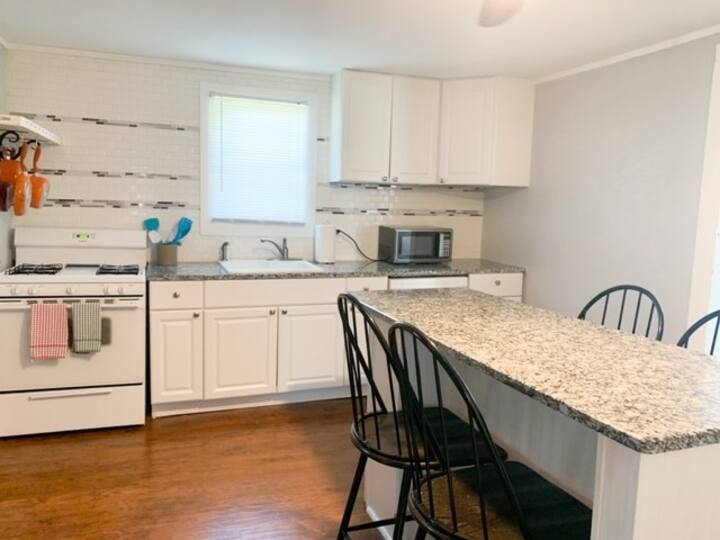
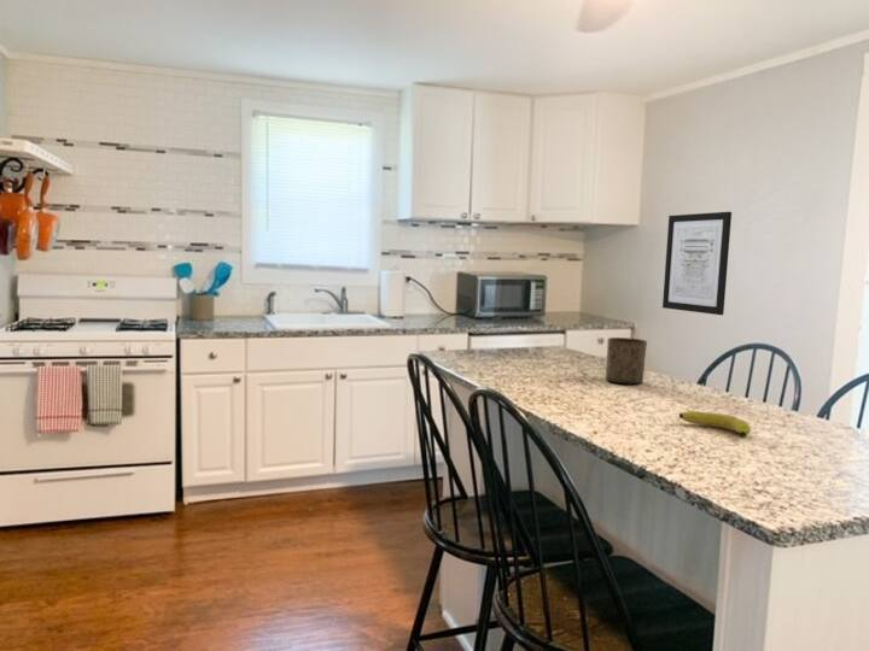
+ cup [603,336,648,385]
+ wall art [661,211,733,316]
+ fruit [678,410,752,438]
